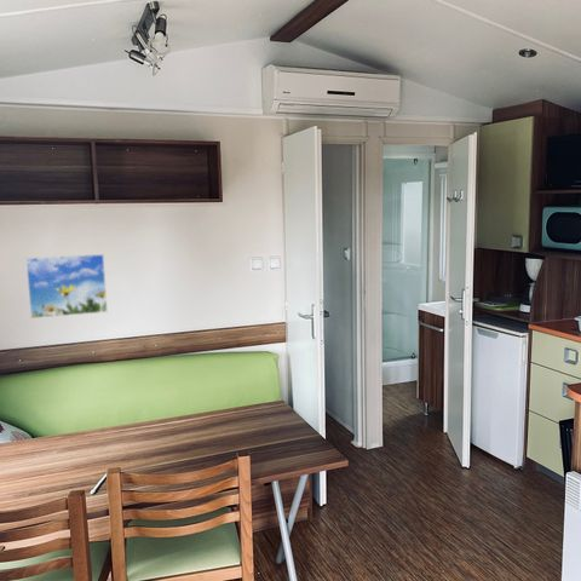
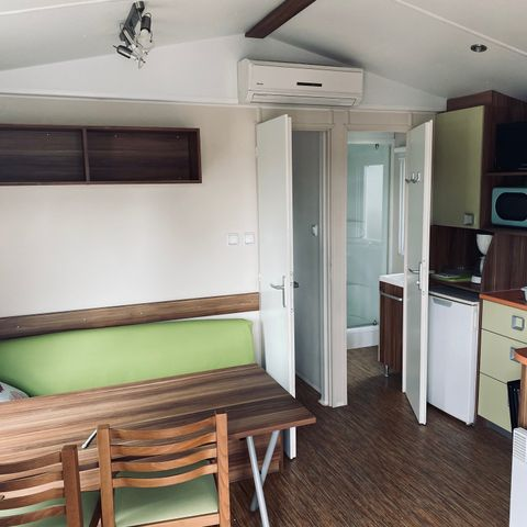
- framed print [24,253,109,320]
